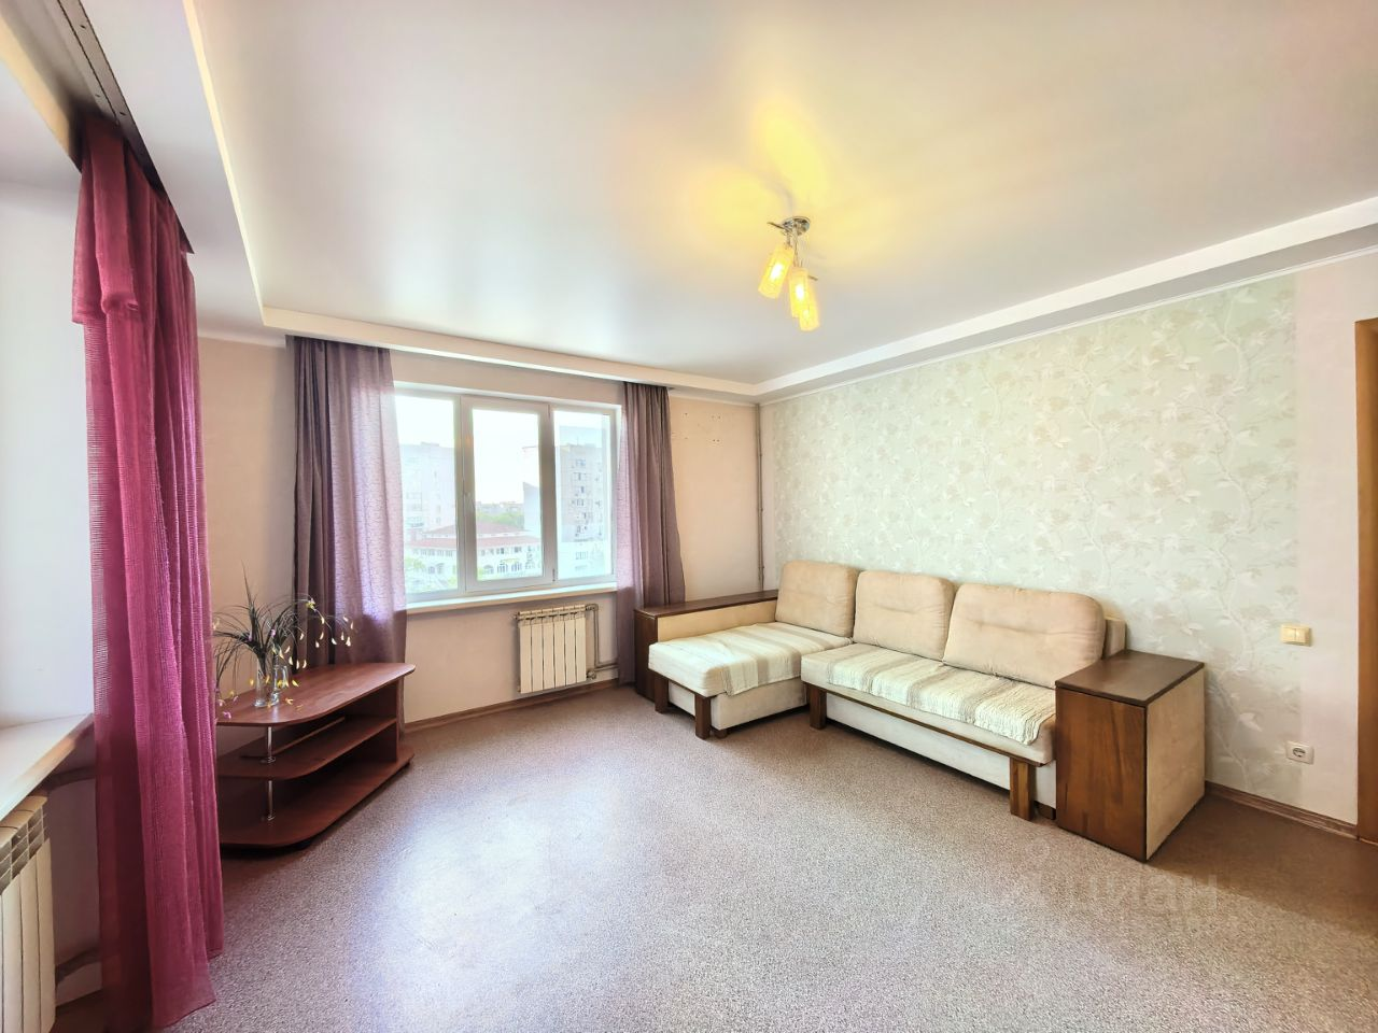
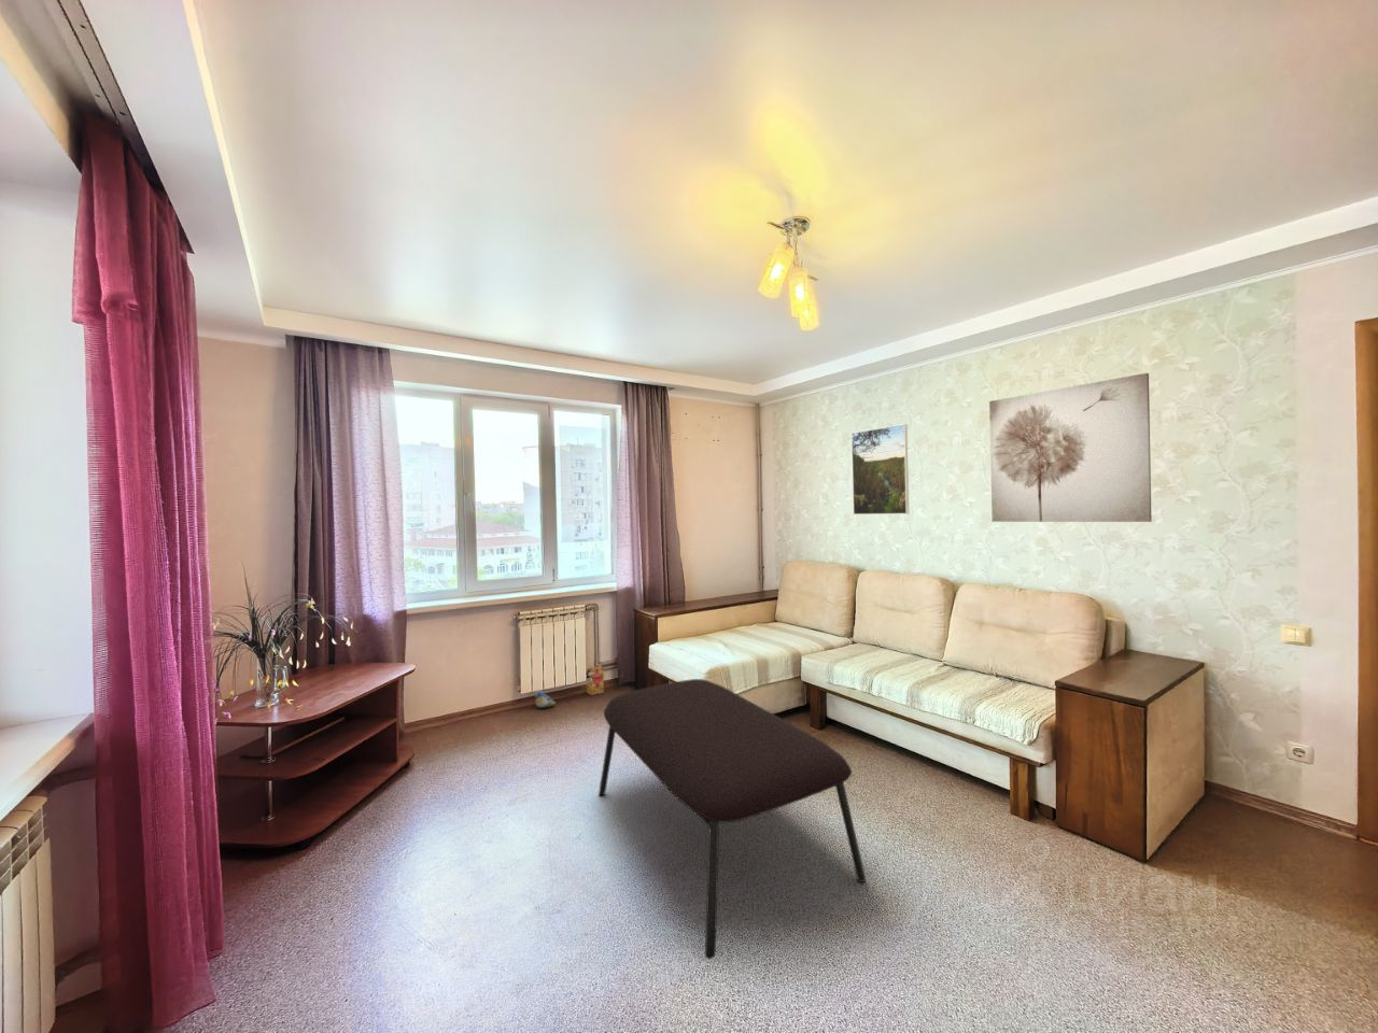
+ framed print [851,423,909,515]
+ plush toy [533,689,557,710]
+ wall art [988,372,1153,523]
+ coffee table [598,678,867,960]
+ cardboard box [586,665,605,697]
